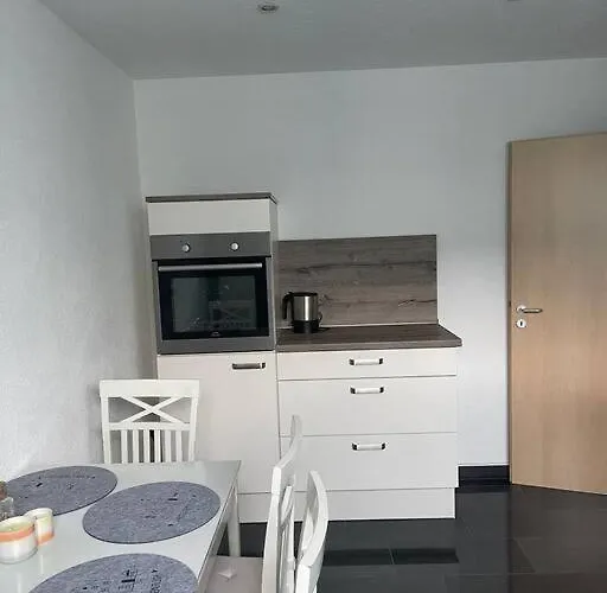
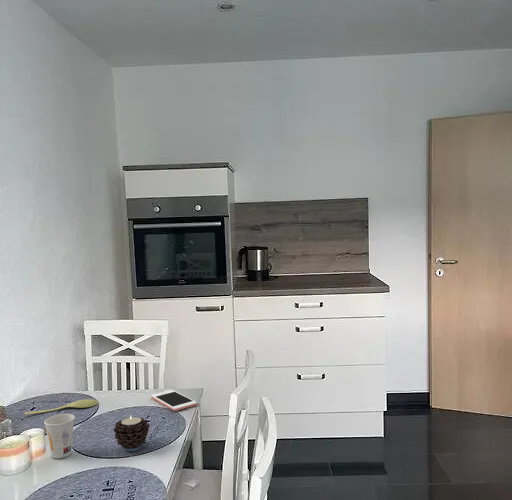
+ cell phone [150,389,198,412]
+ spoon [24,398,99,416]
+ candle [113,414,151,452]
+ cup [43,413,76,459]
